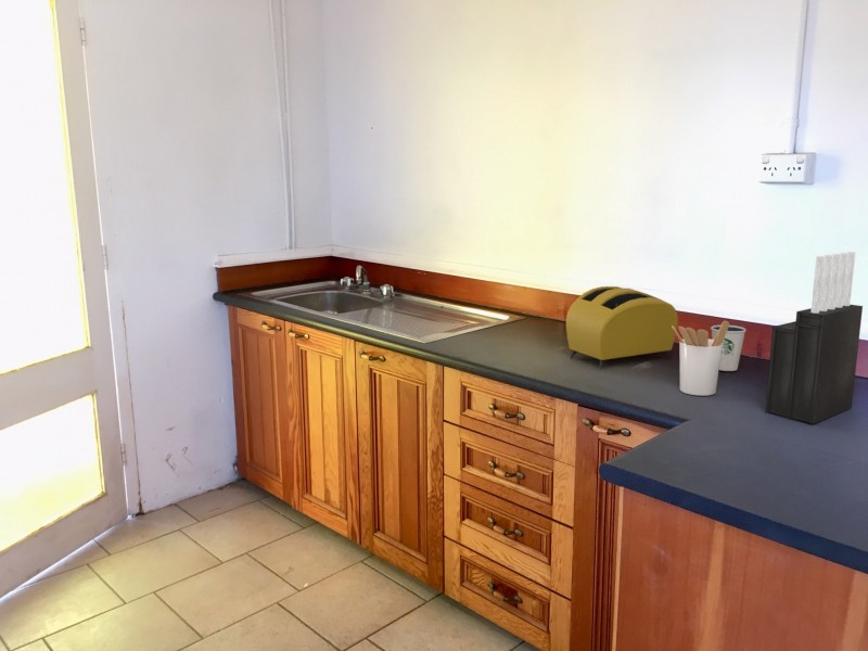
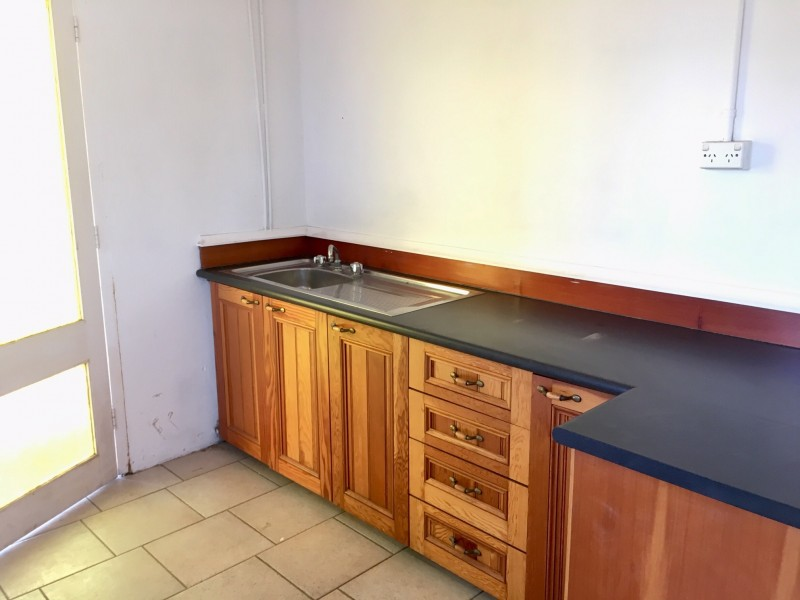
- dixie cup [710,324,746,372]
- utensil holder [672,320,730,397]
- knife block [764,251,864,424]
- toaster [565,285,679,370]
